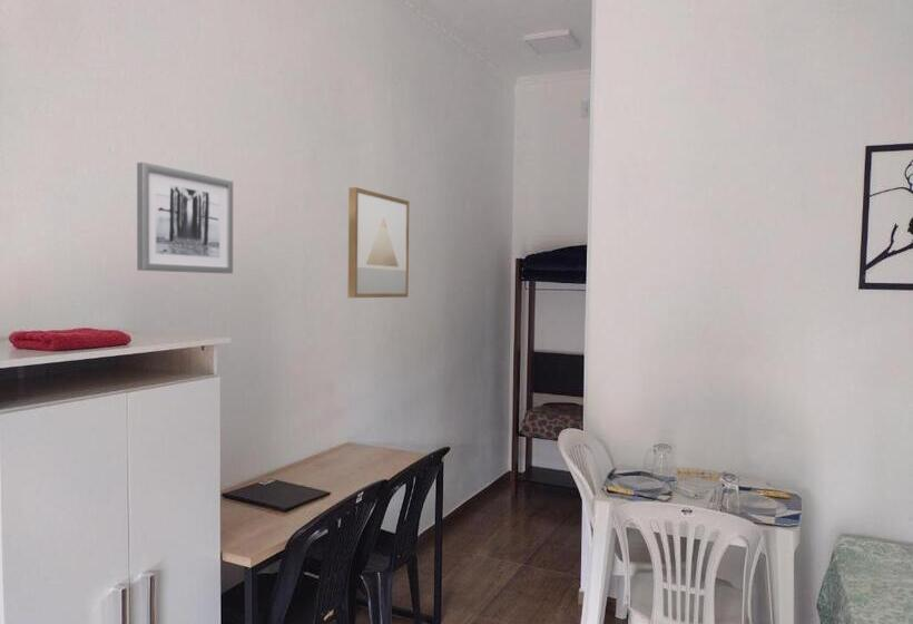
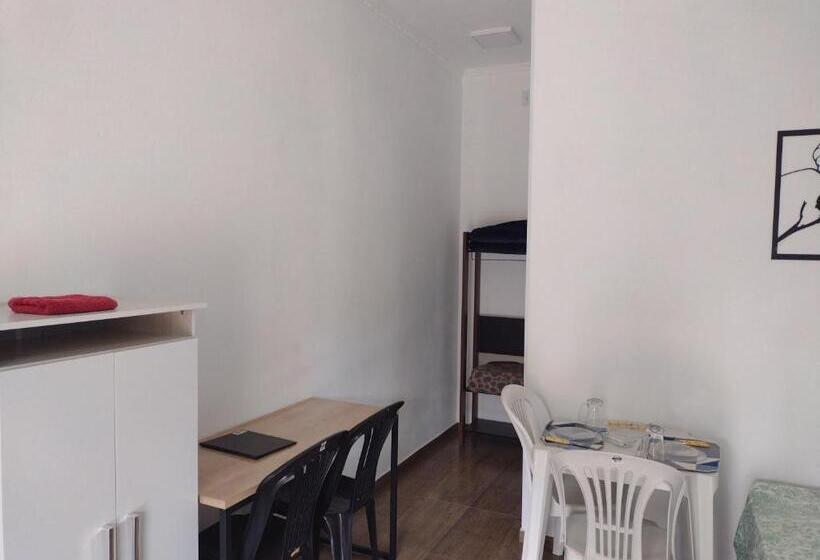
- wall art [347,186,410,299]
- wall art [136,162,234,274]
